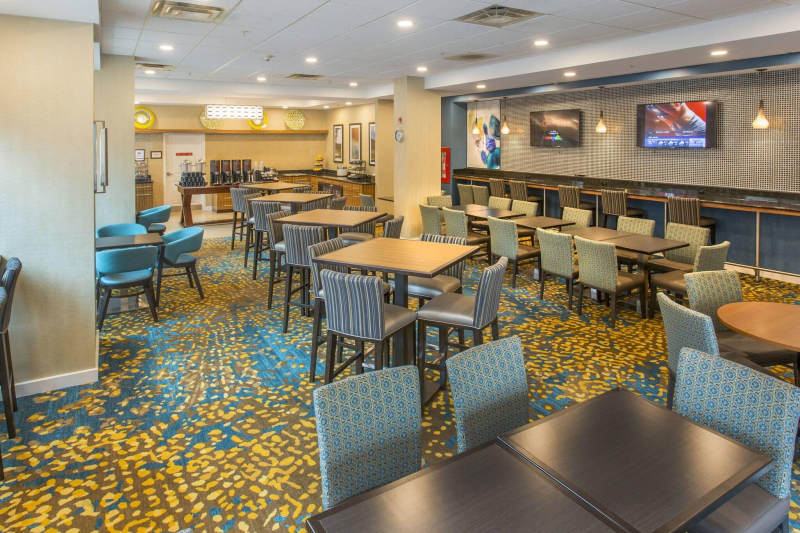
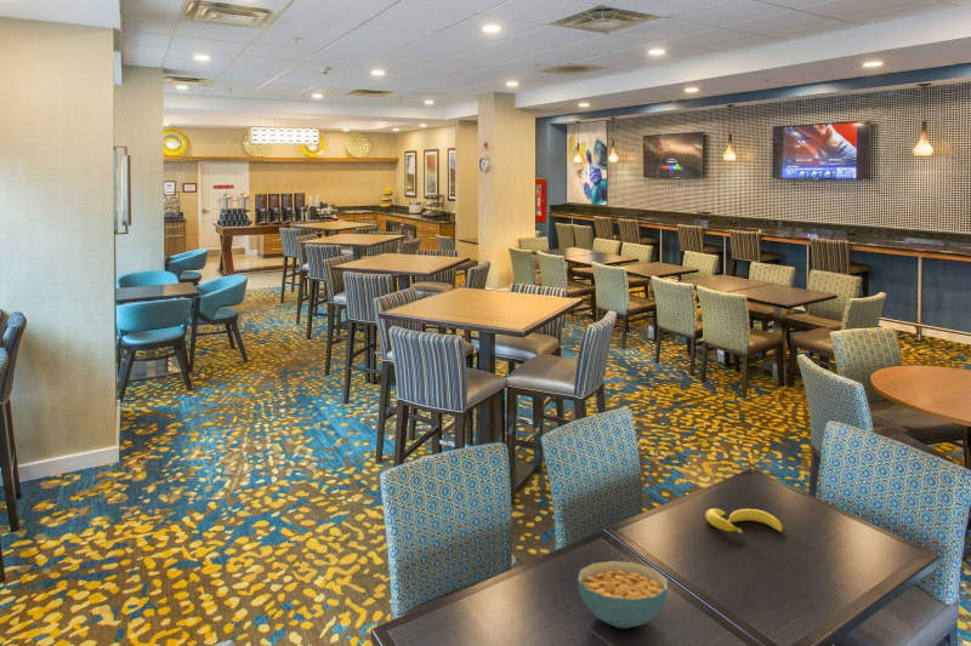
+ banana [704,508,784,534]
+ cereal bowl [577,560,669,629]
